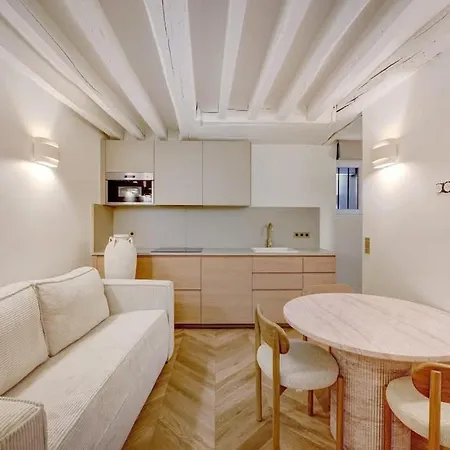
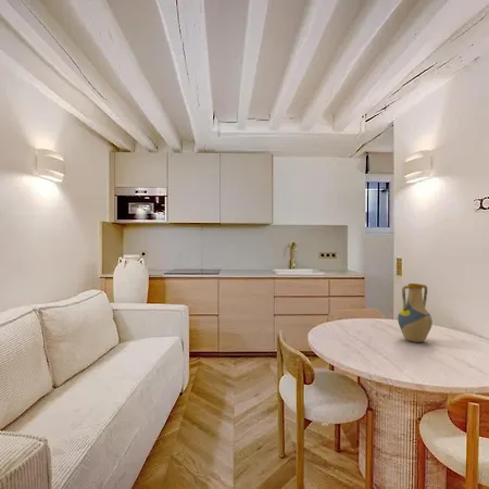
+ vase [397,283,434,343]
